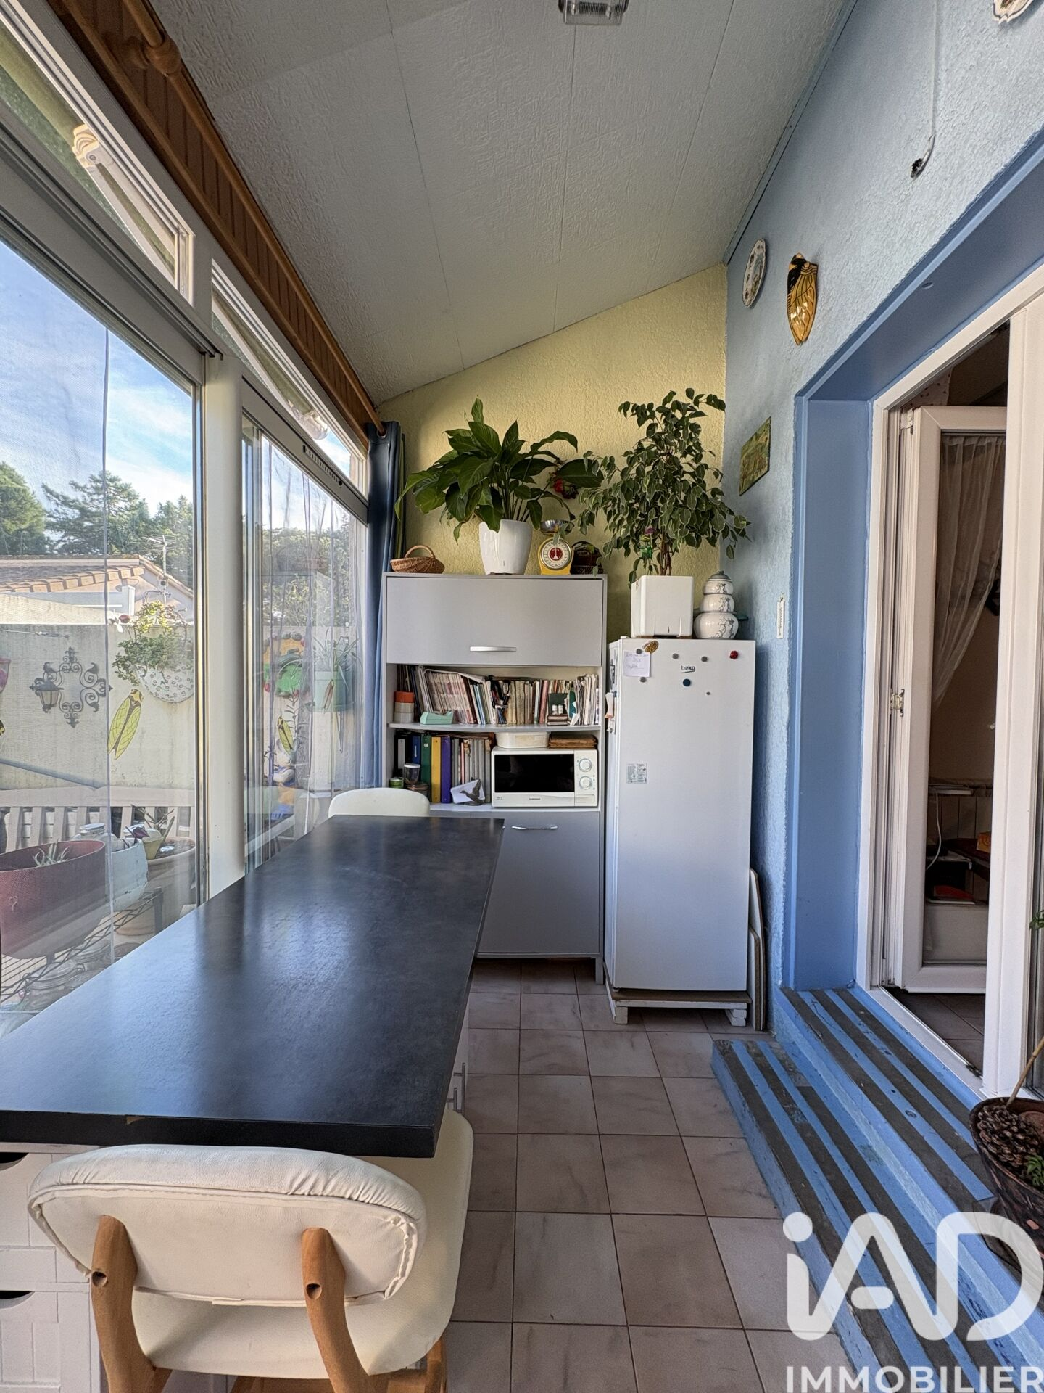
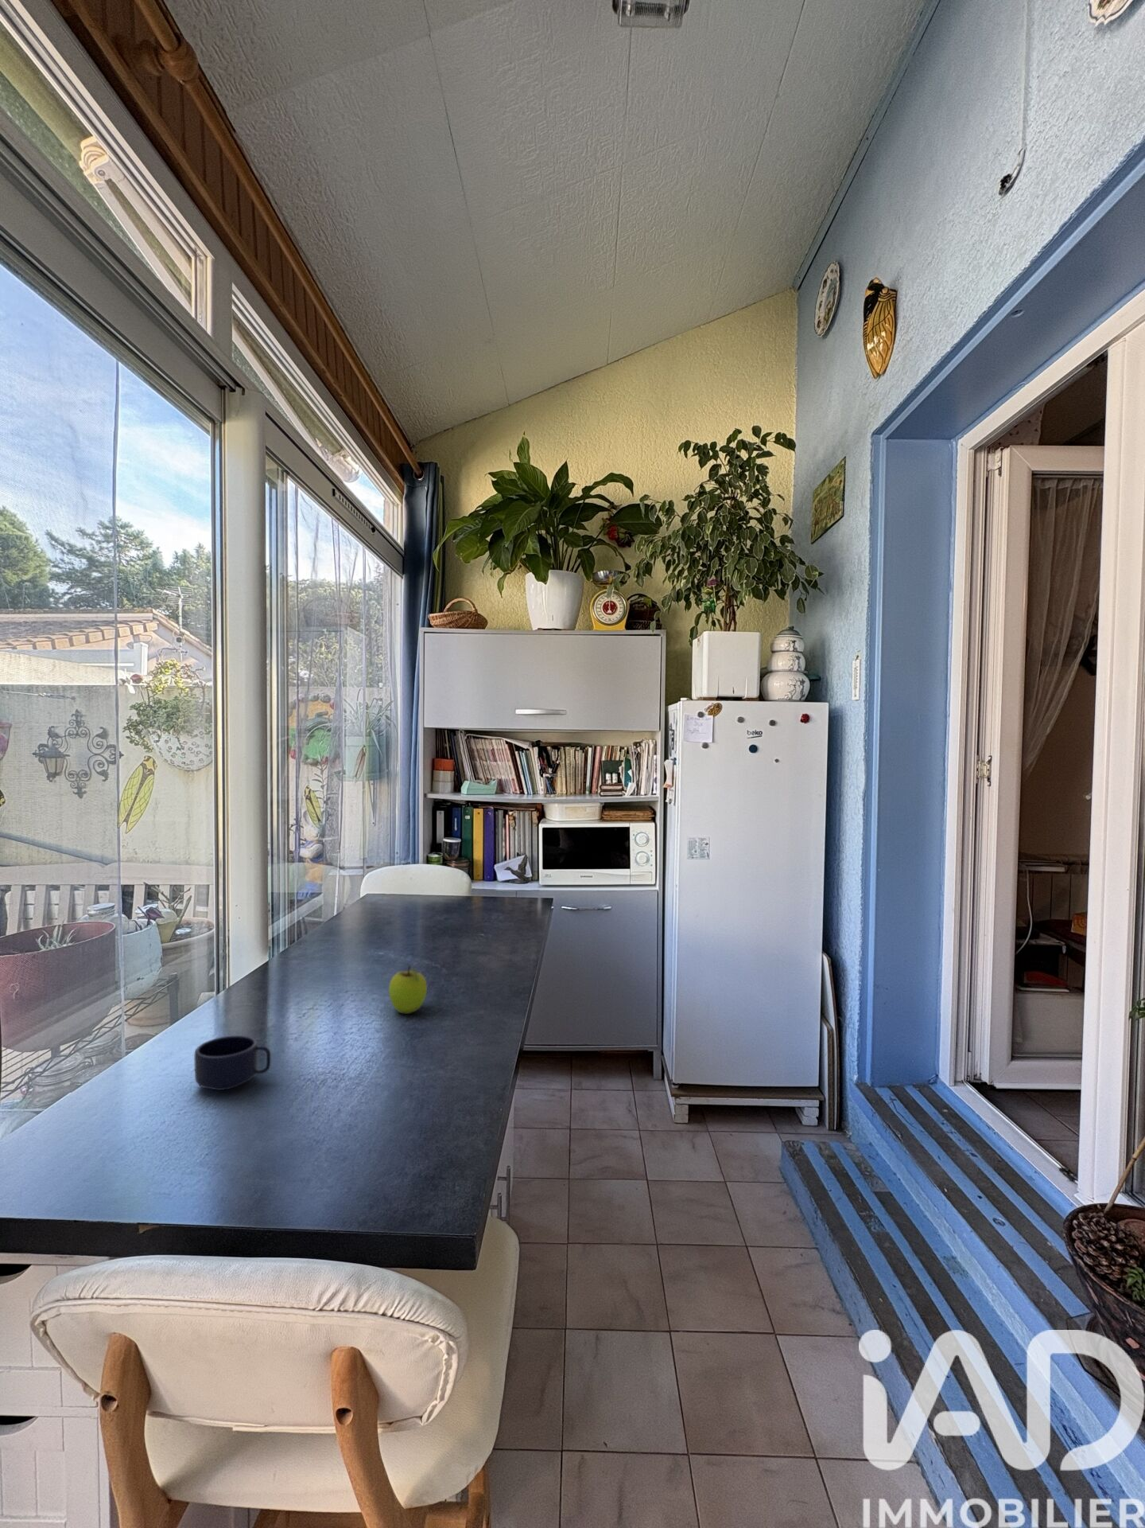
+ fruit [388,965,428,1014]
+ mug [194,1035,271,1091]
